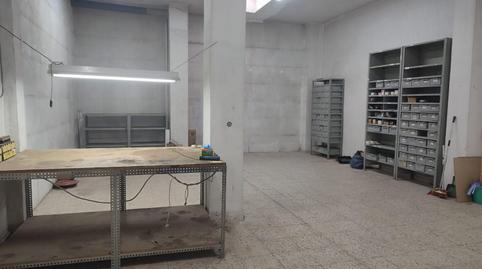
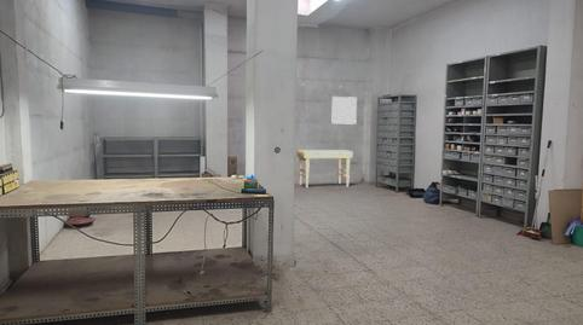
+ desk [296,149,353,188]
+ wall art [330,95,358,126]
